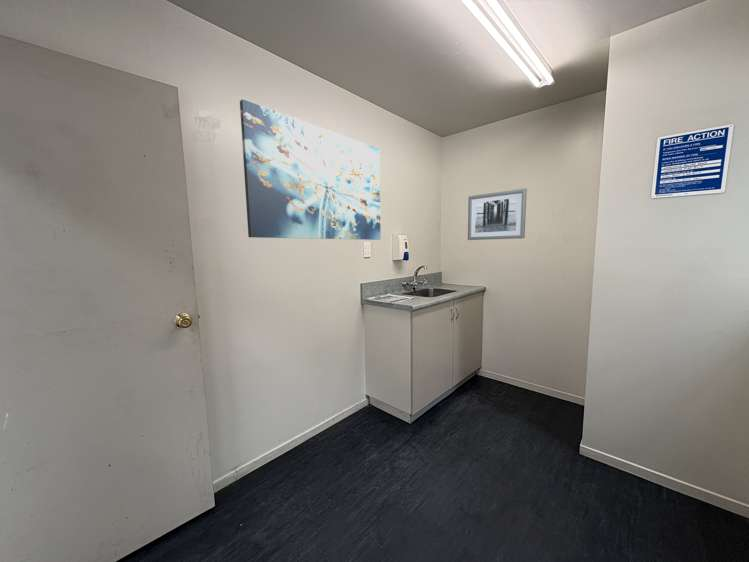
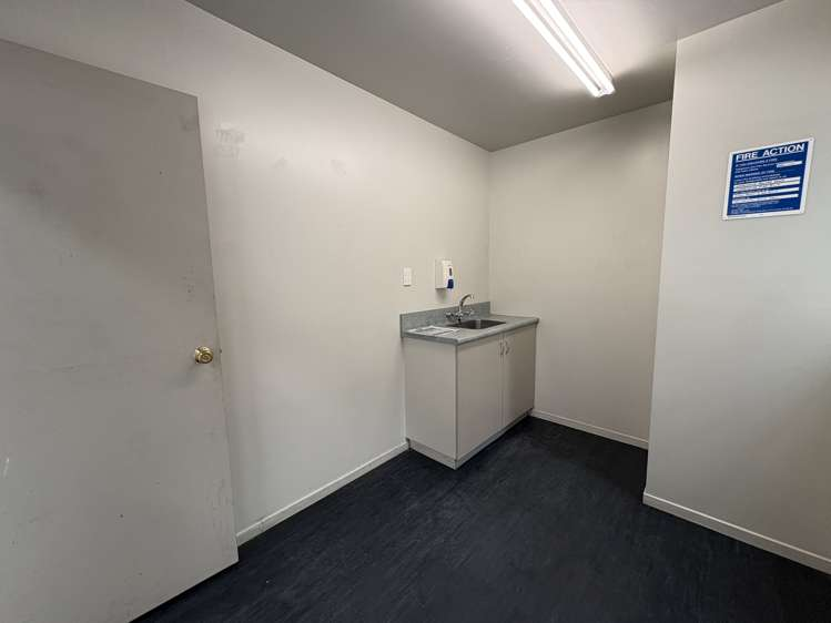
- wall art [467,187,528,241]
- wall art [239,98,382,241]
